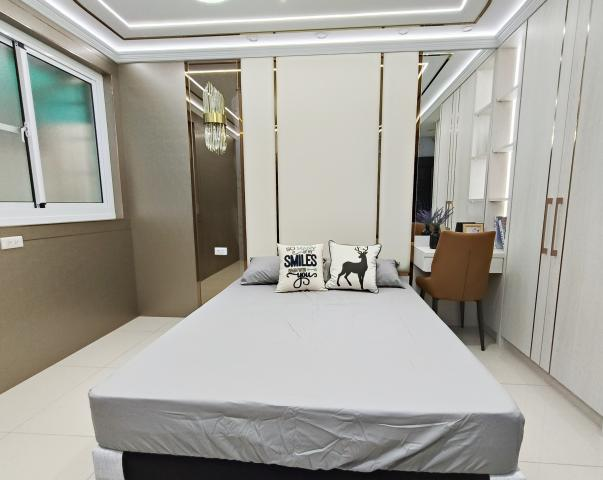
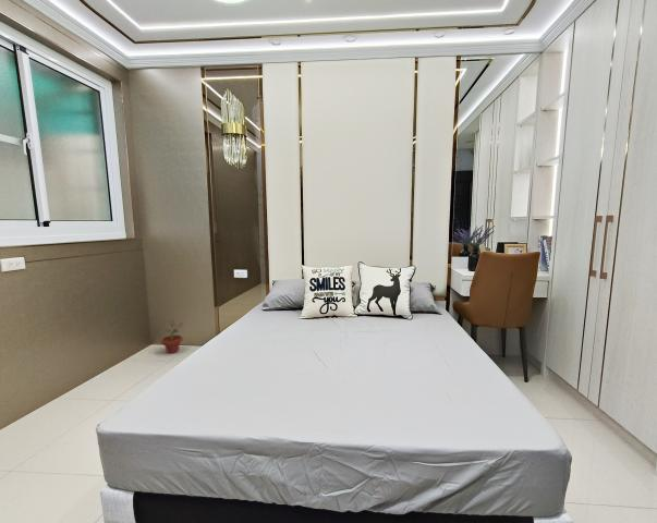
+ potted plant [160,320,184,354]
